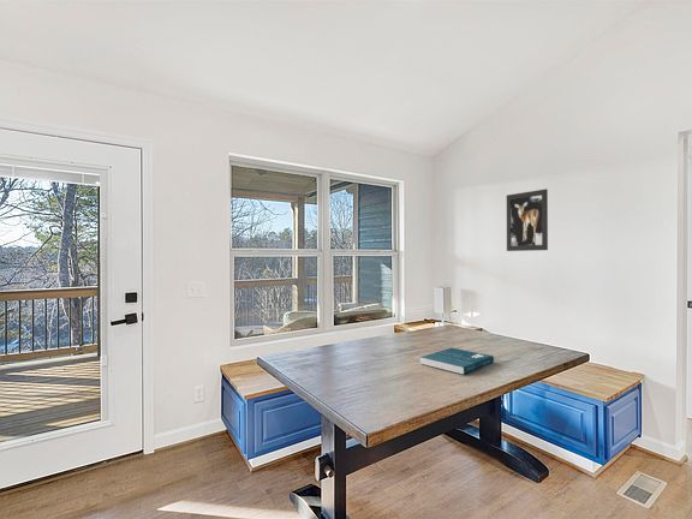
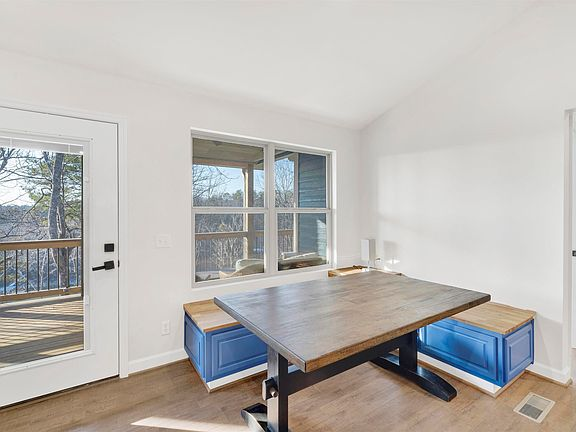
- book [419,347,495,375]
- wall art [506,187,549,252]
